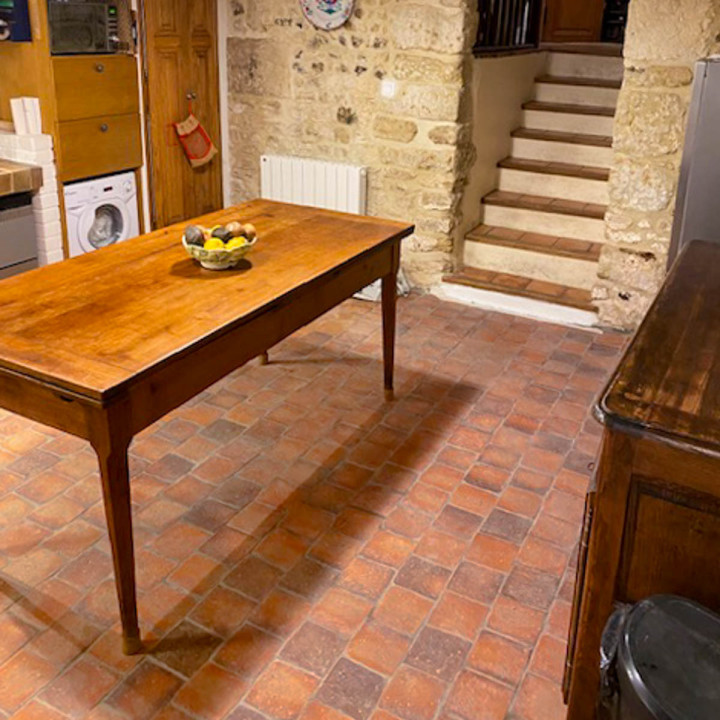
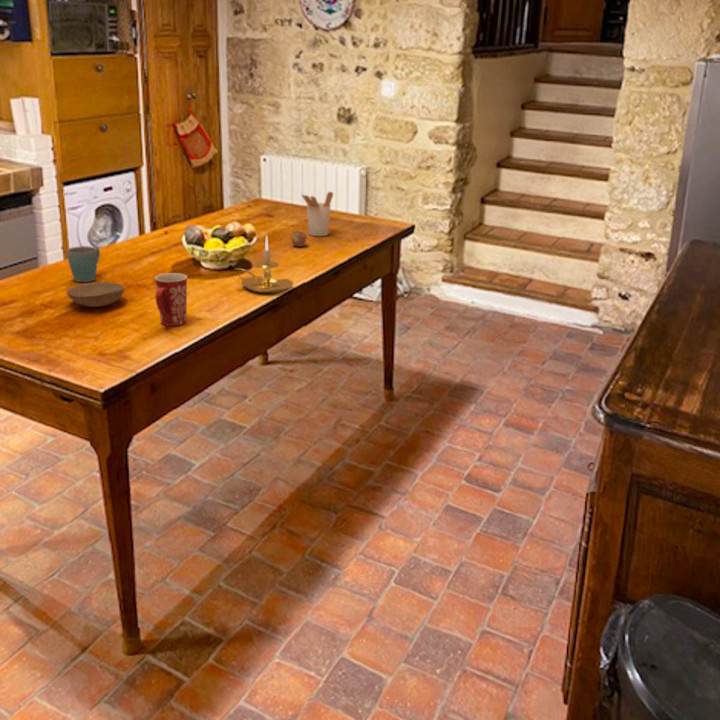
+ mug [66,245,101,283]
+ apple [290,230,308,248]
+ candle holder [234,235,294,294]
+ mug [153,272,188,327]
+ utensil holder [301,191,334,237]
+ bowl [65,281,125,308]
